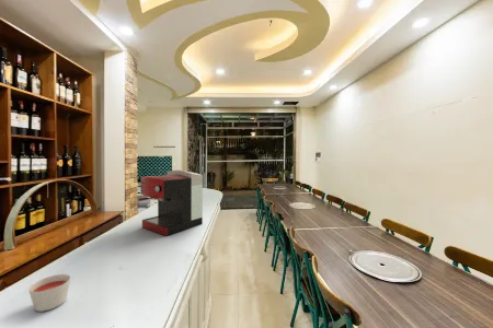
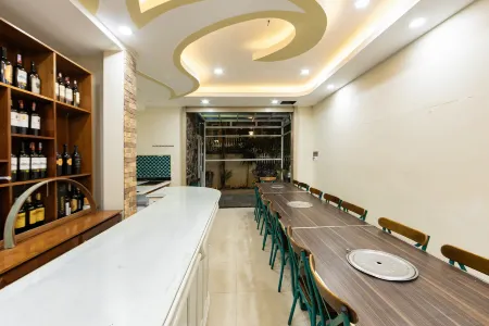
- candle [27,273,71,313]
- coffee maker [137,169,204,237]
